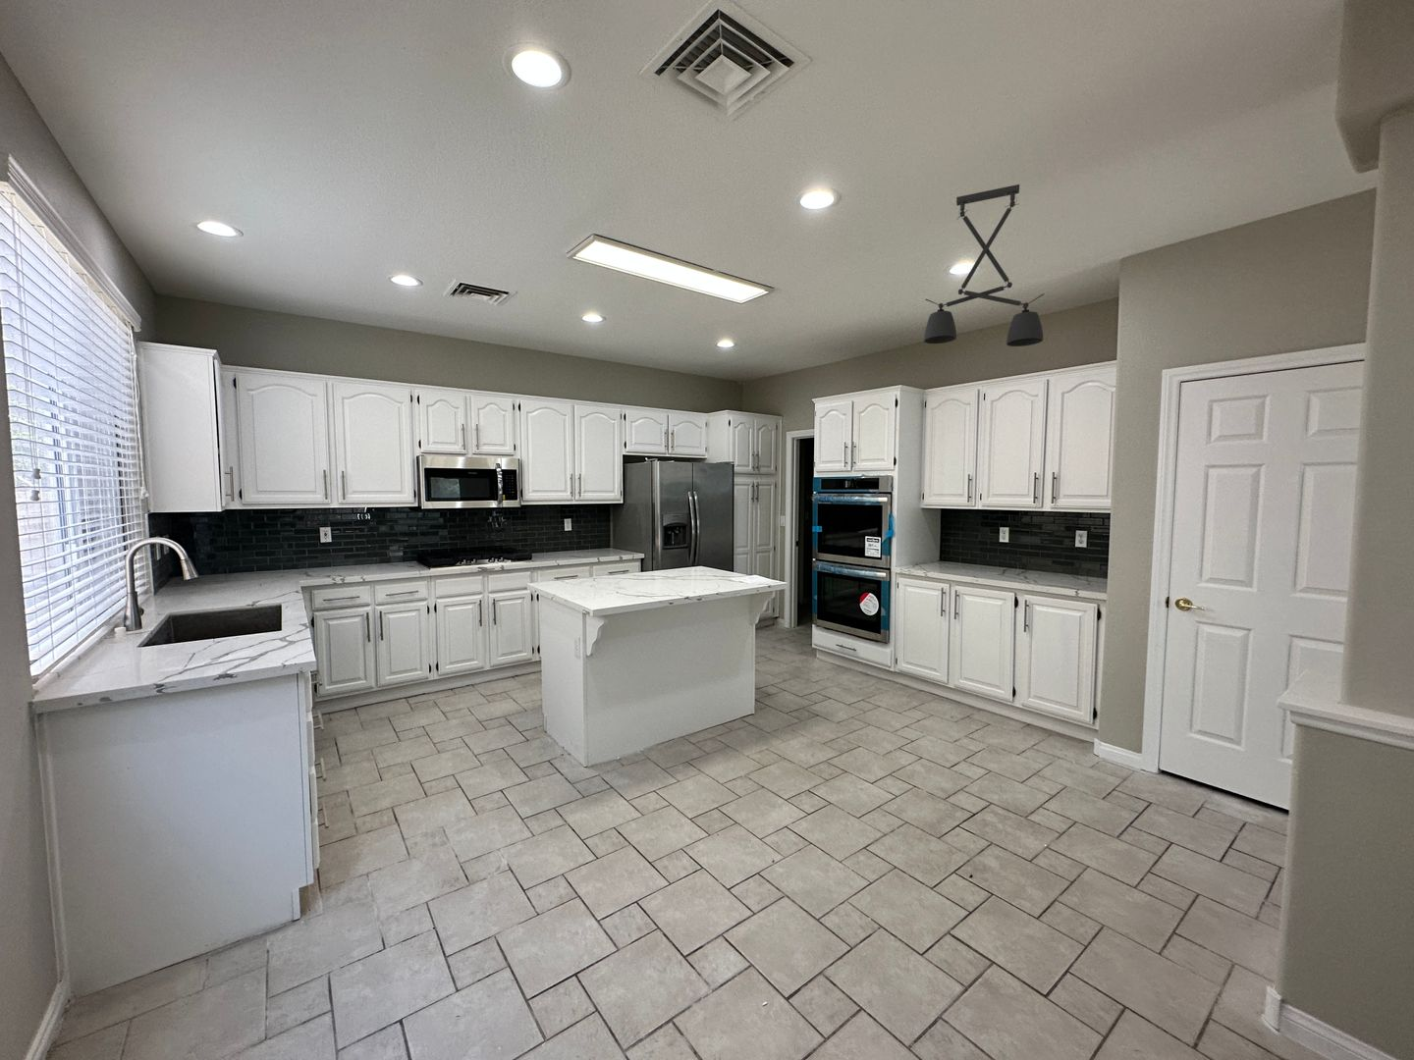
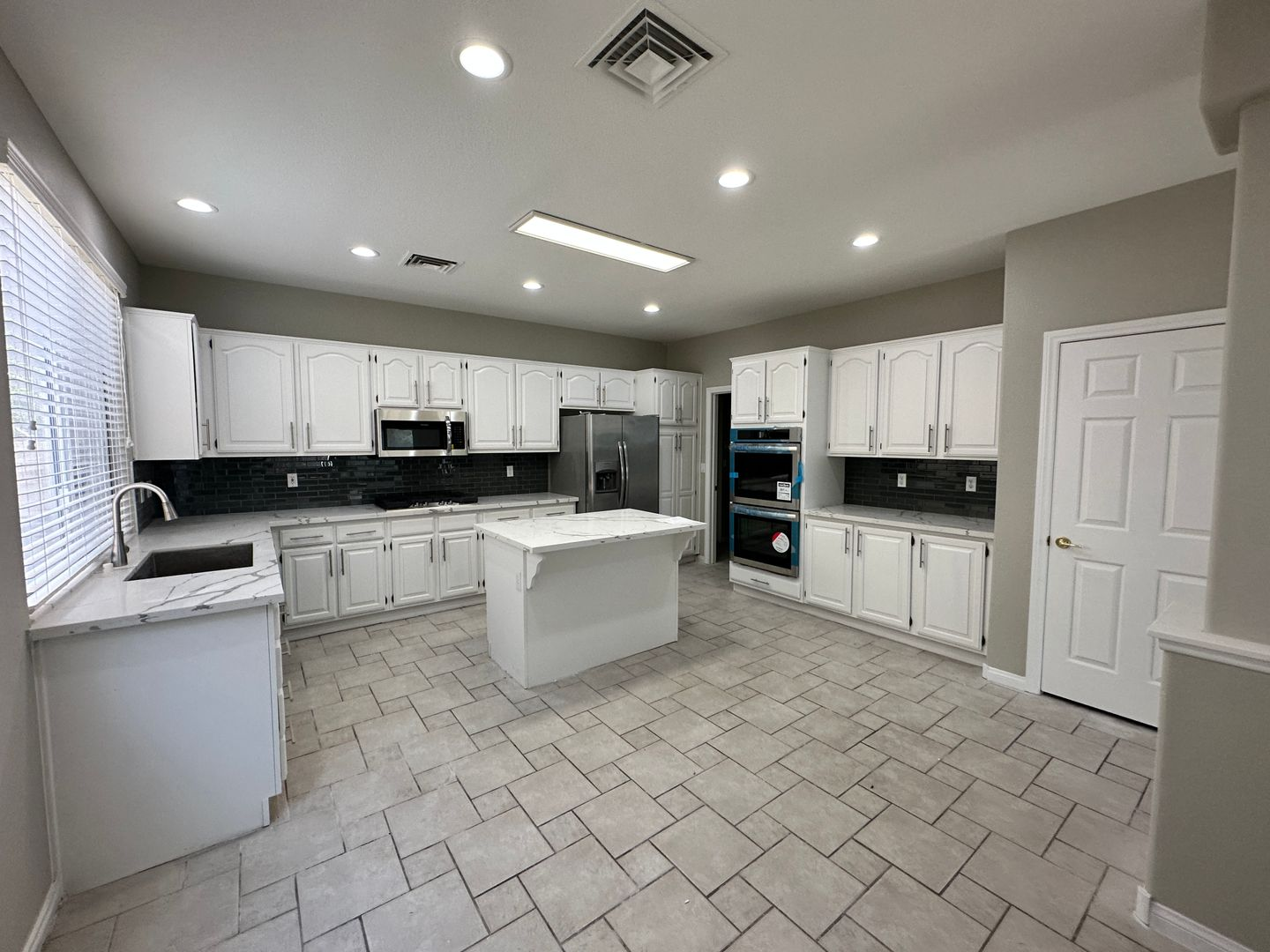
- ceiling light fixture [923,184,1044,347]
